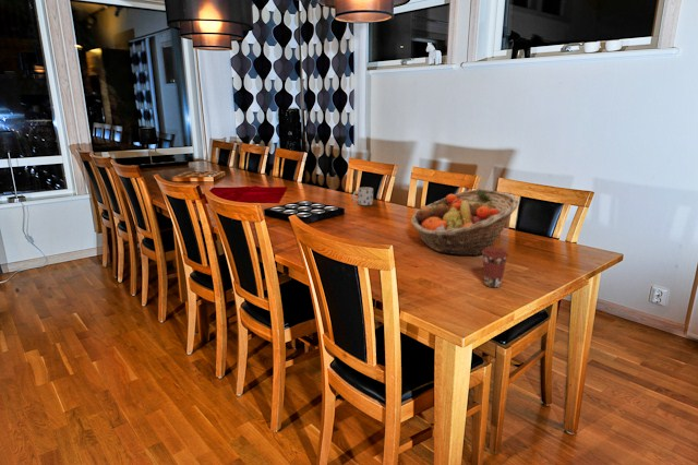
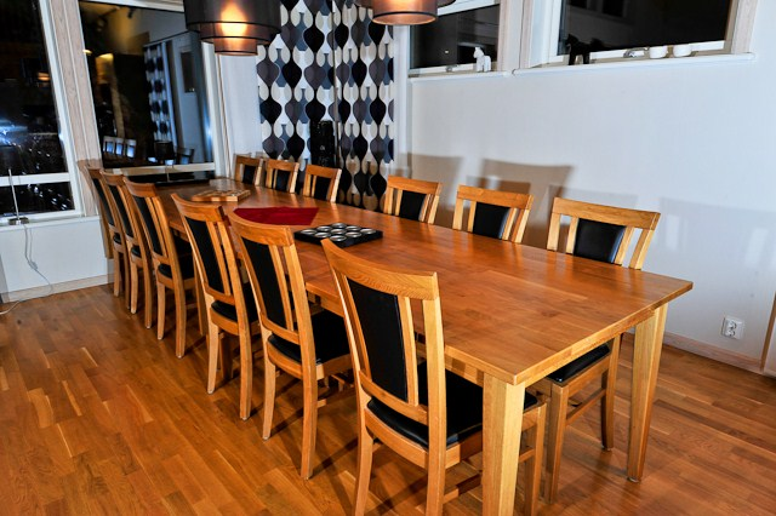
- coffee cup [481,246,509,288]
- mug [351,187,374,206]
- fruit basket [410,188,520,257]
